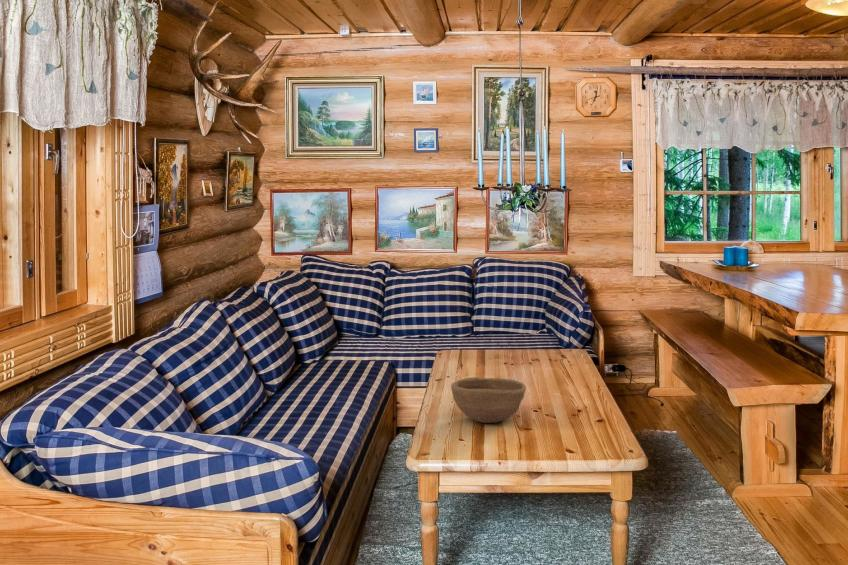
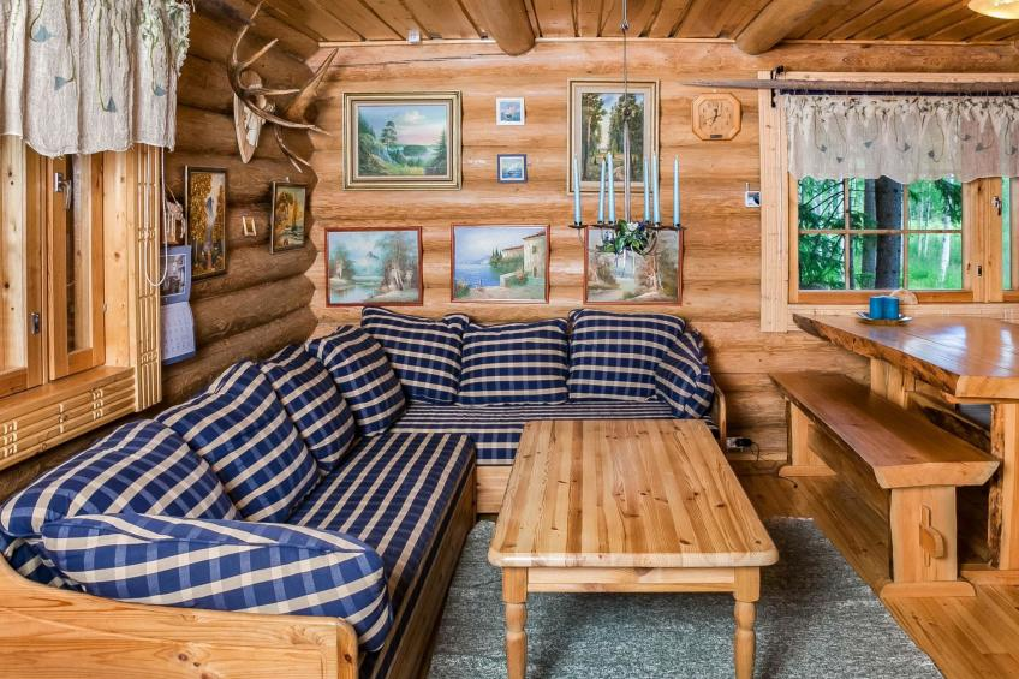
- bowl [450,376,527,424]
